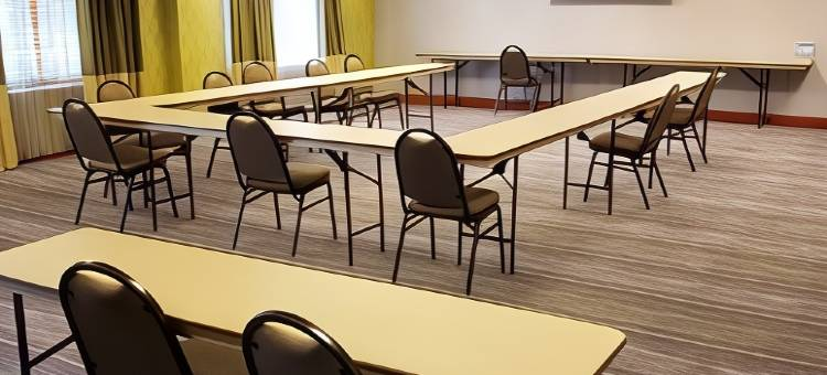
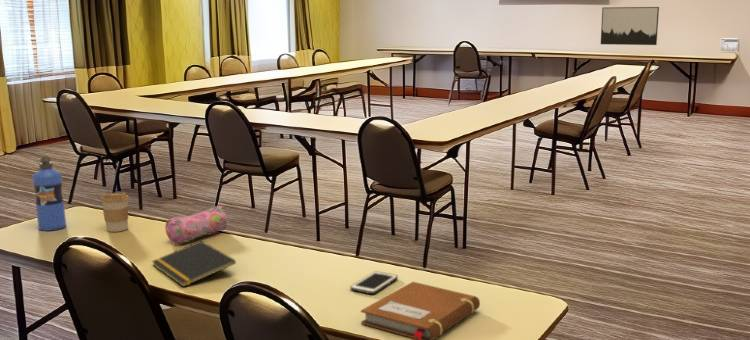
+ wall art [600,6,660,46]
+ pencil case [164,205,228,244]
+ notepad [151,240,237,288]
+ coffee cup [100,192,130,233]
+ notebook [360,281,481,340]
+ cell phone [349,270,399,295]
+ water bottle [31,156,67,232]
